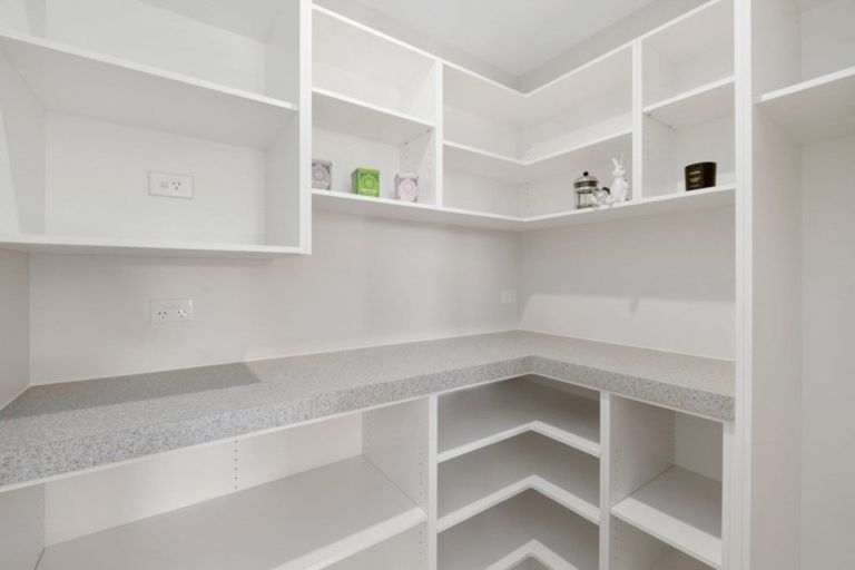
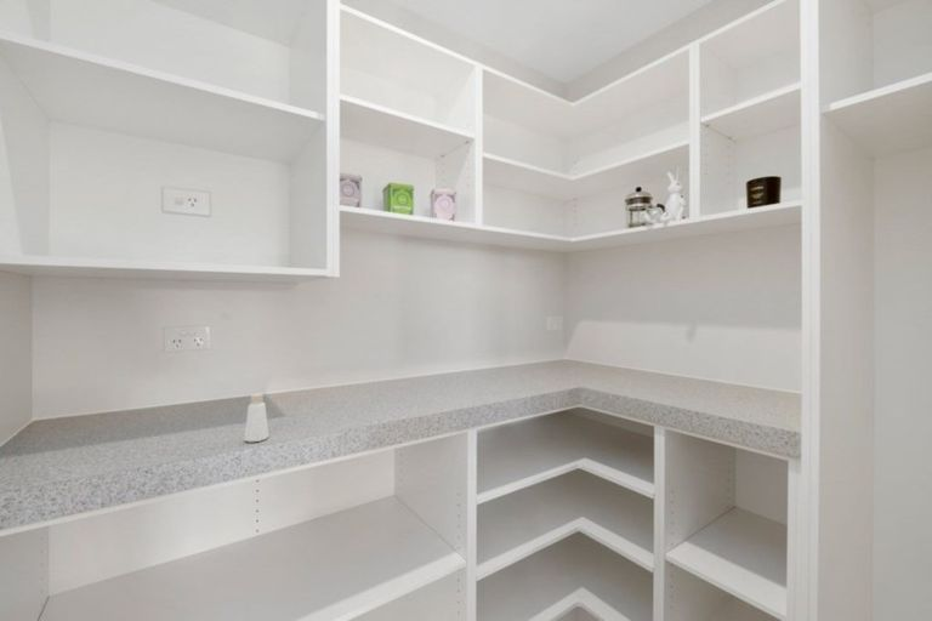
+ pepper shaker [243,392,269,443]
